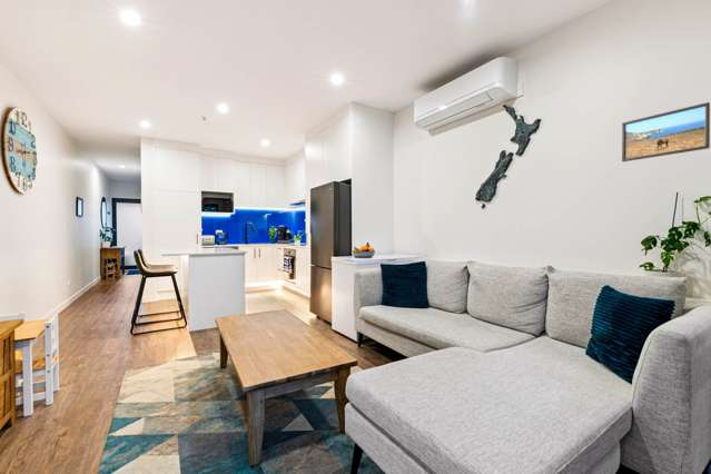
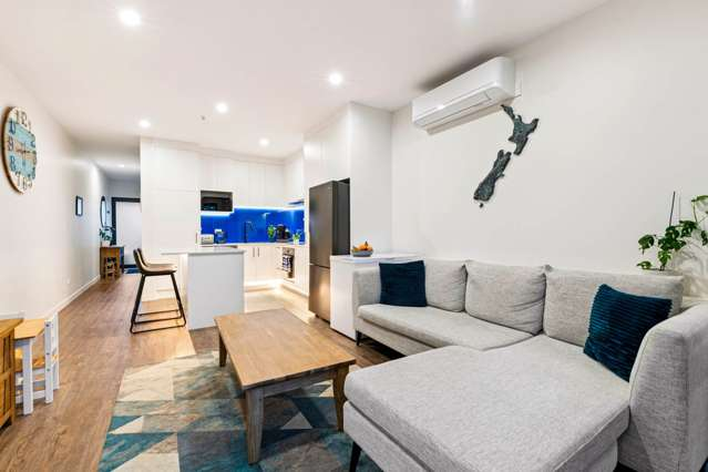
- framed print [621,101,711,162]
